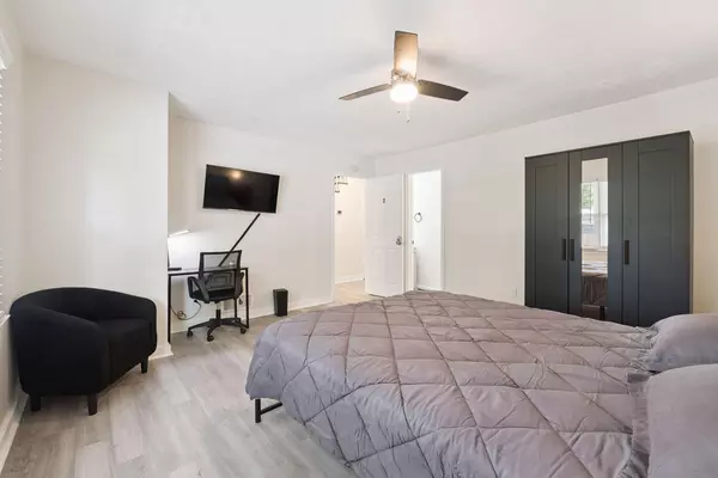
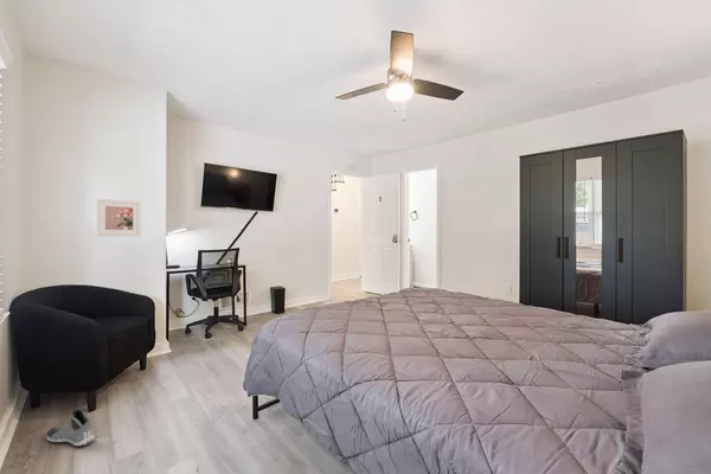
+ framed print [96,198,142,237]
+ sneaker [45,409,96,448]
